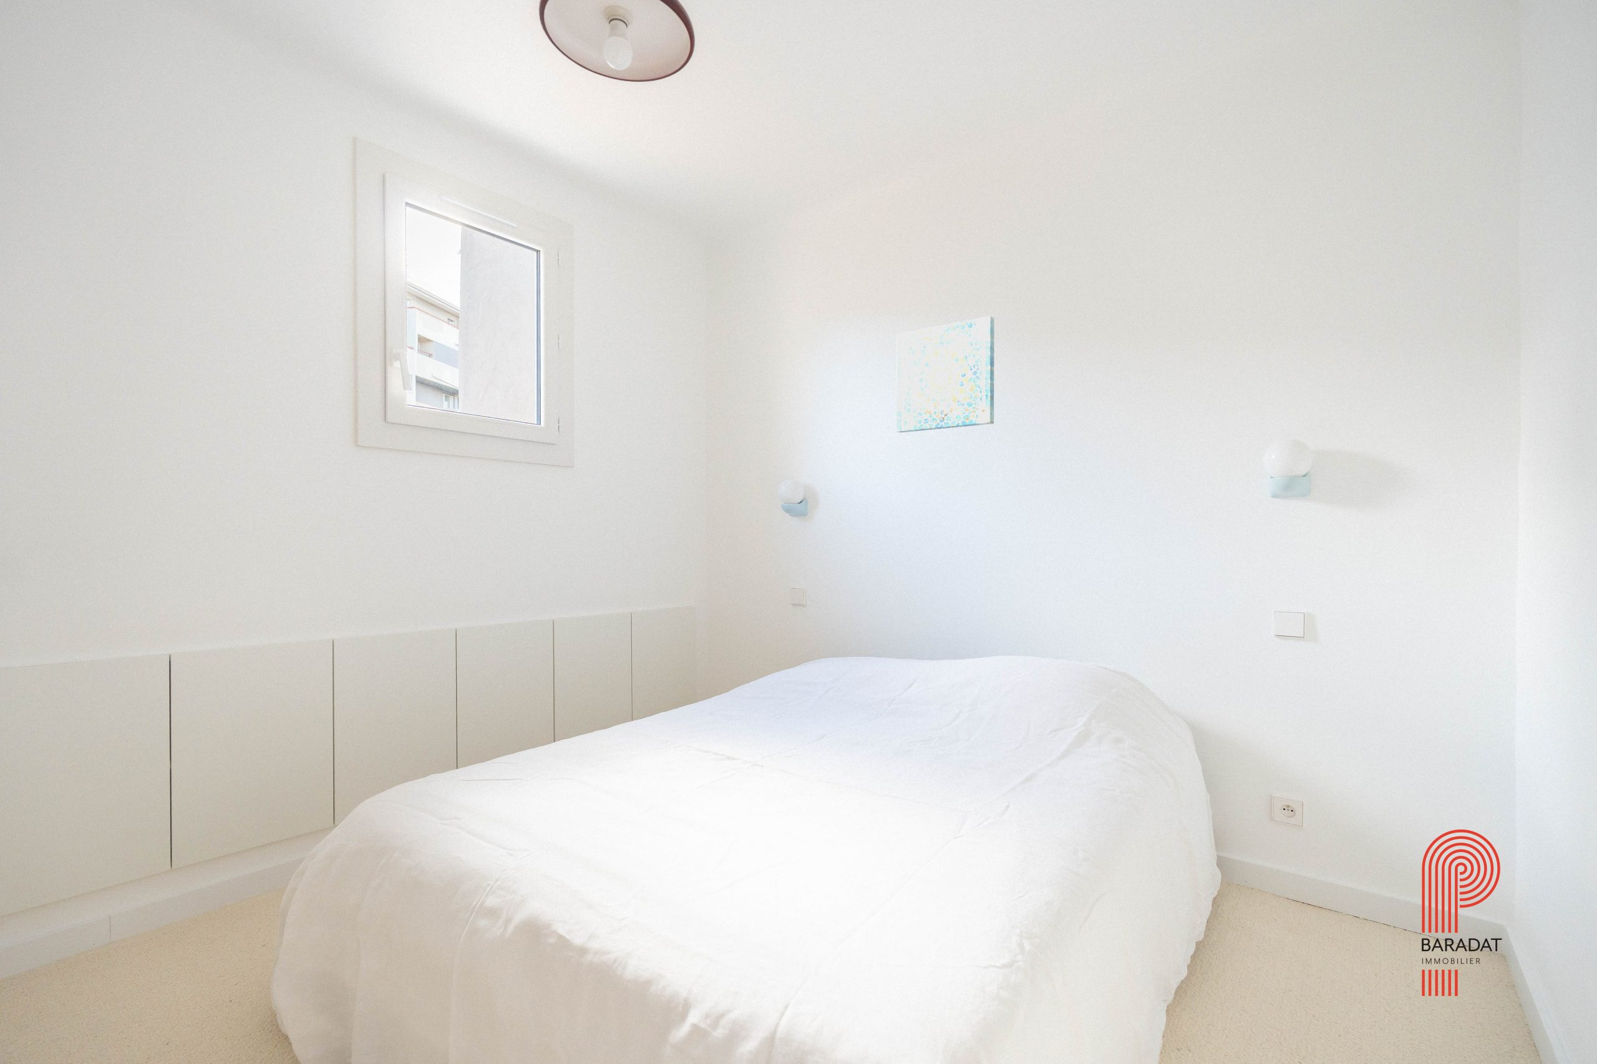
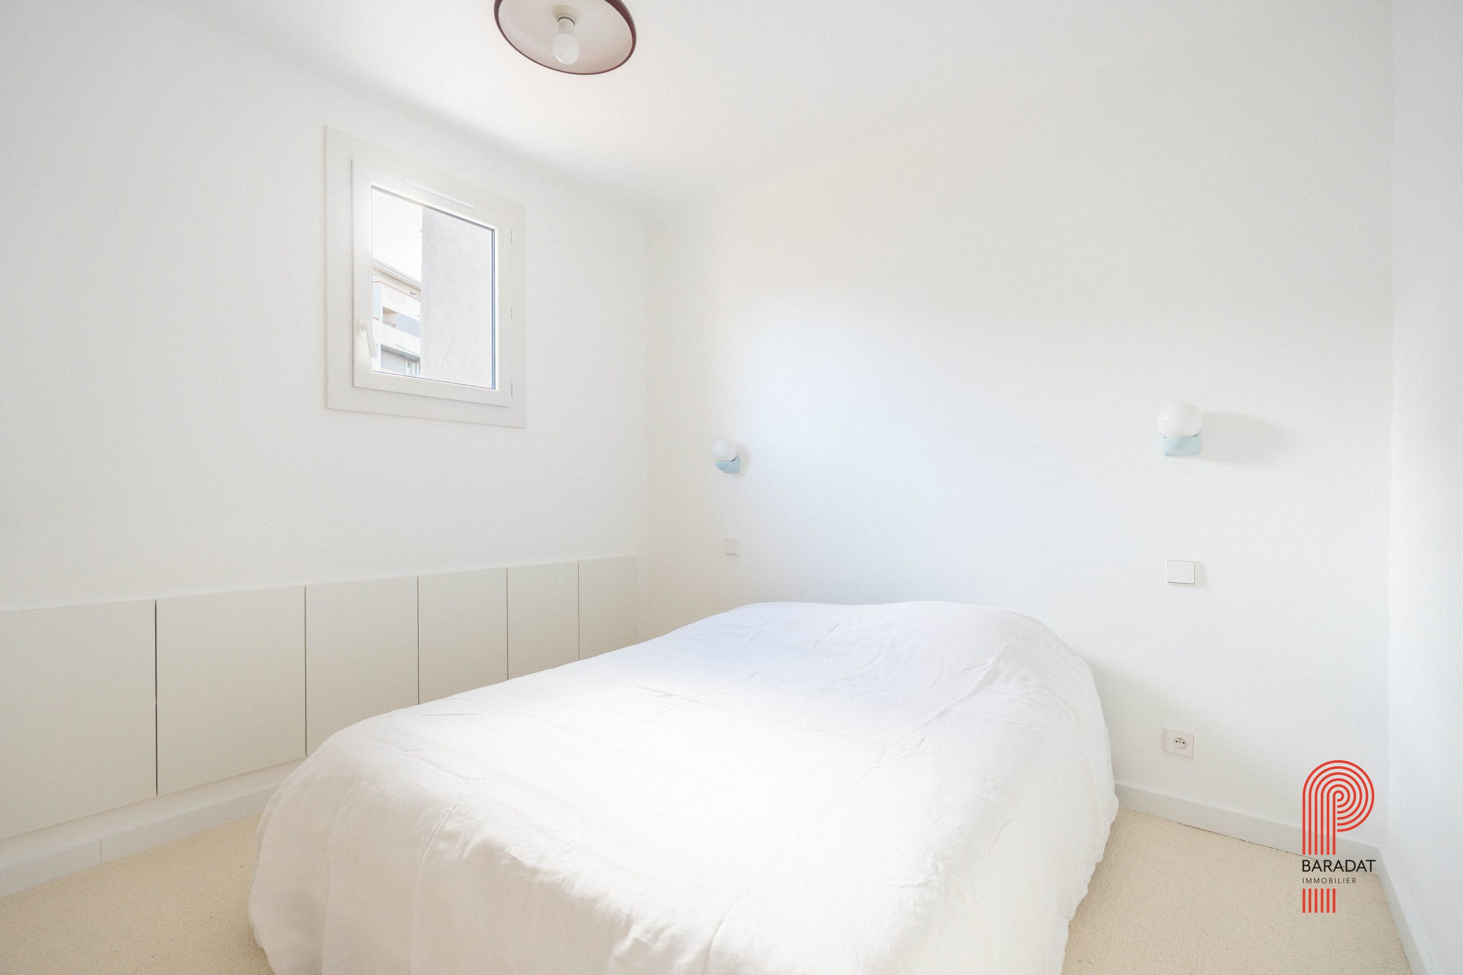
- wall art [895,315,995,432]
